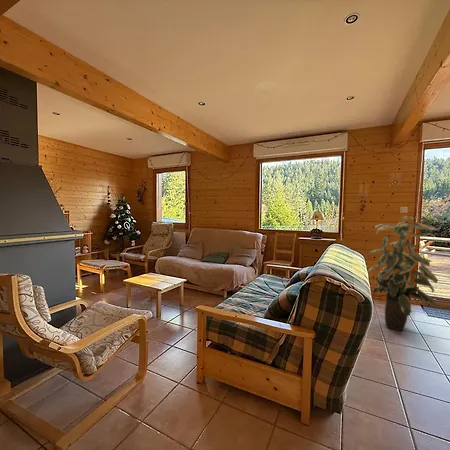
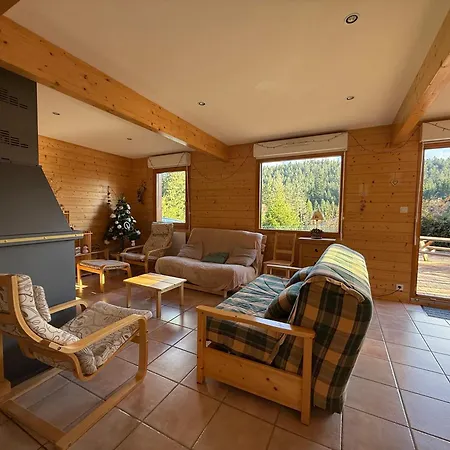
- indoor plant [367,215,439,332]
